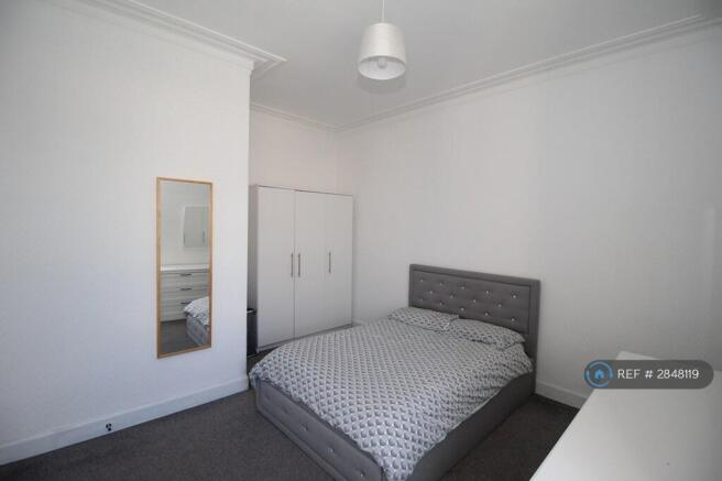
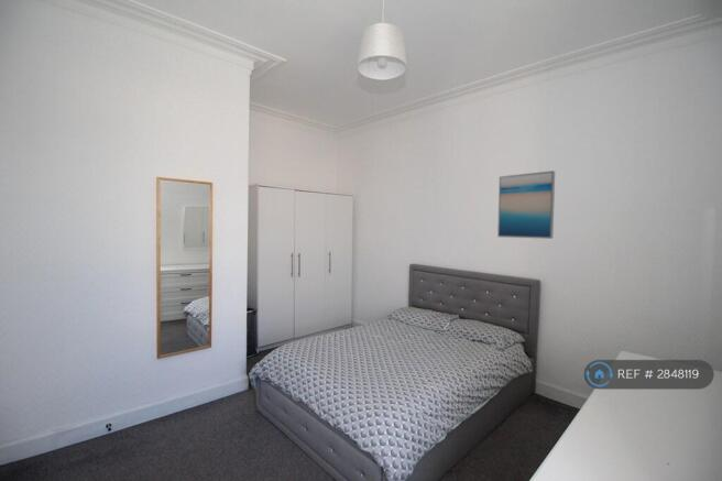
+ wall art [496,170,556,240]
